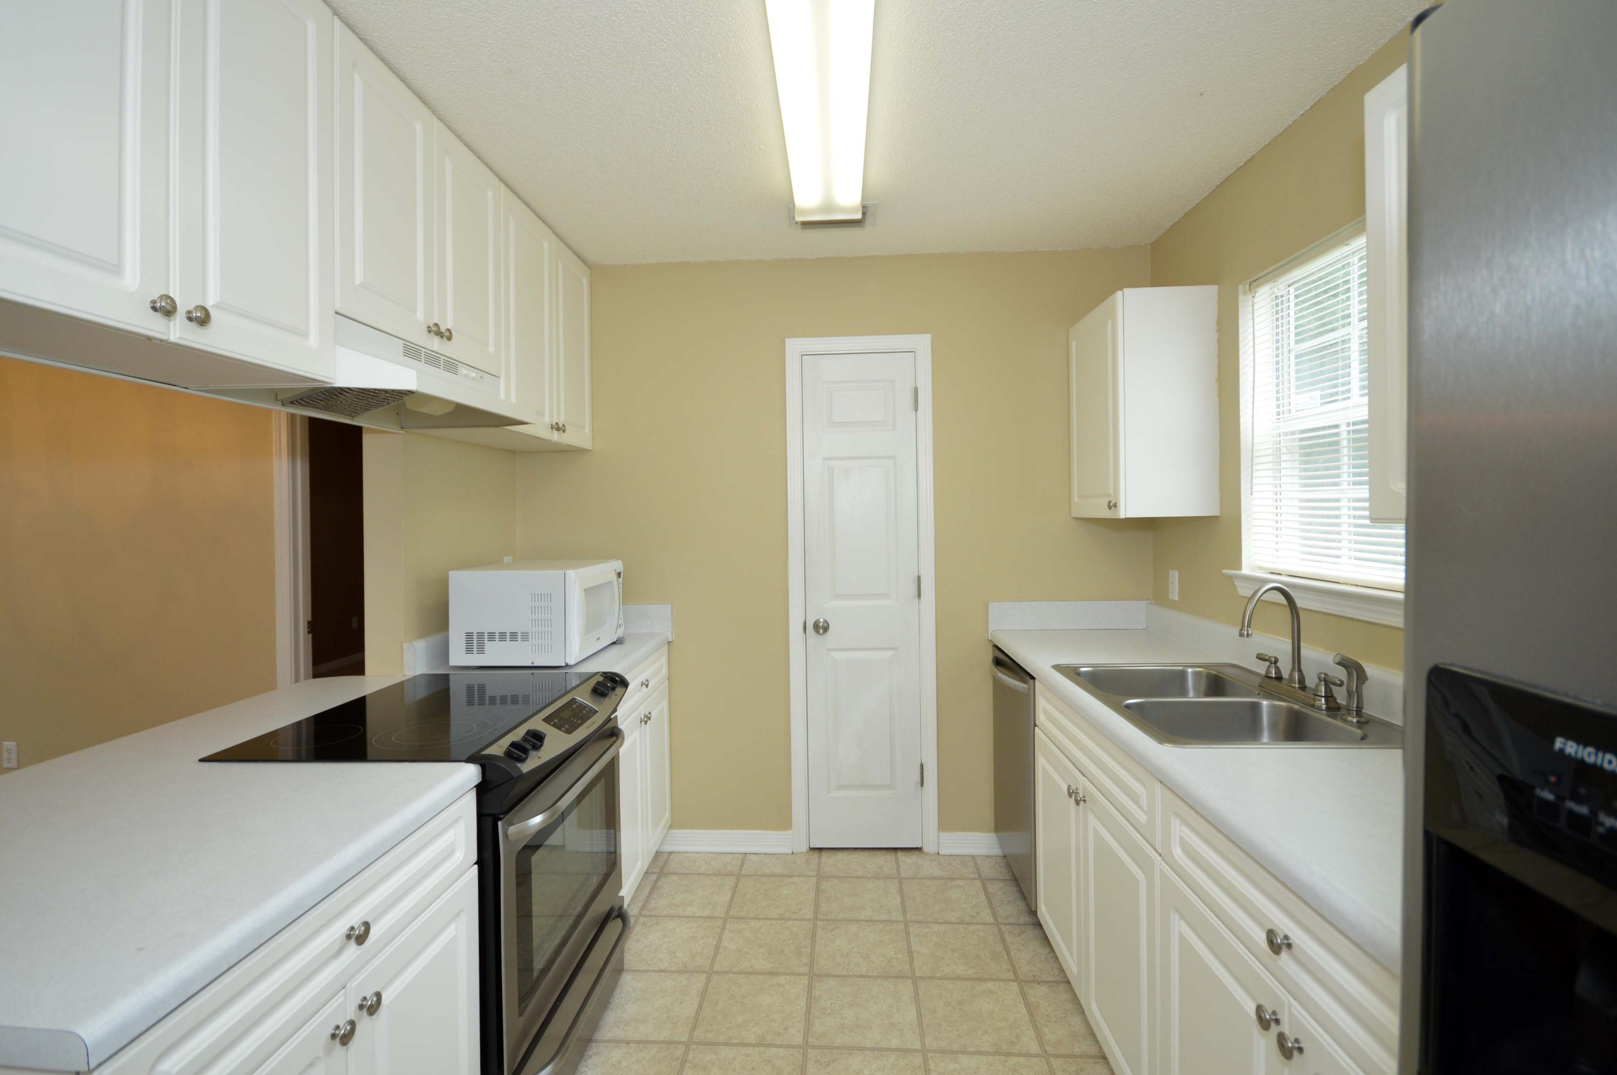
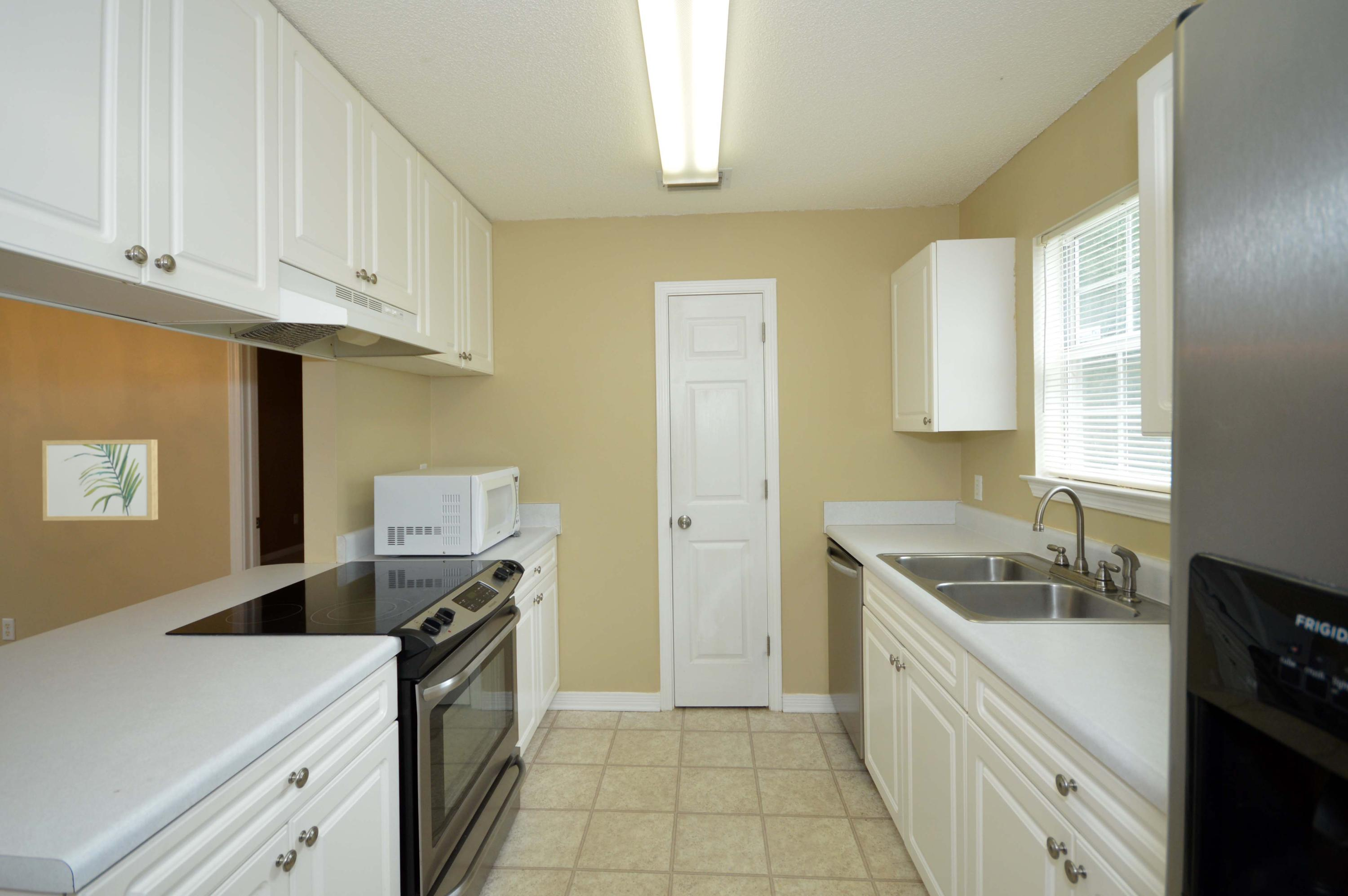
+ wall art [42,439,159,521]
